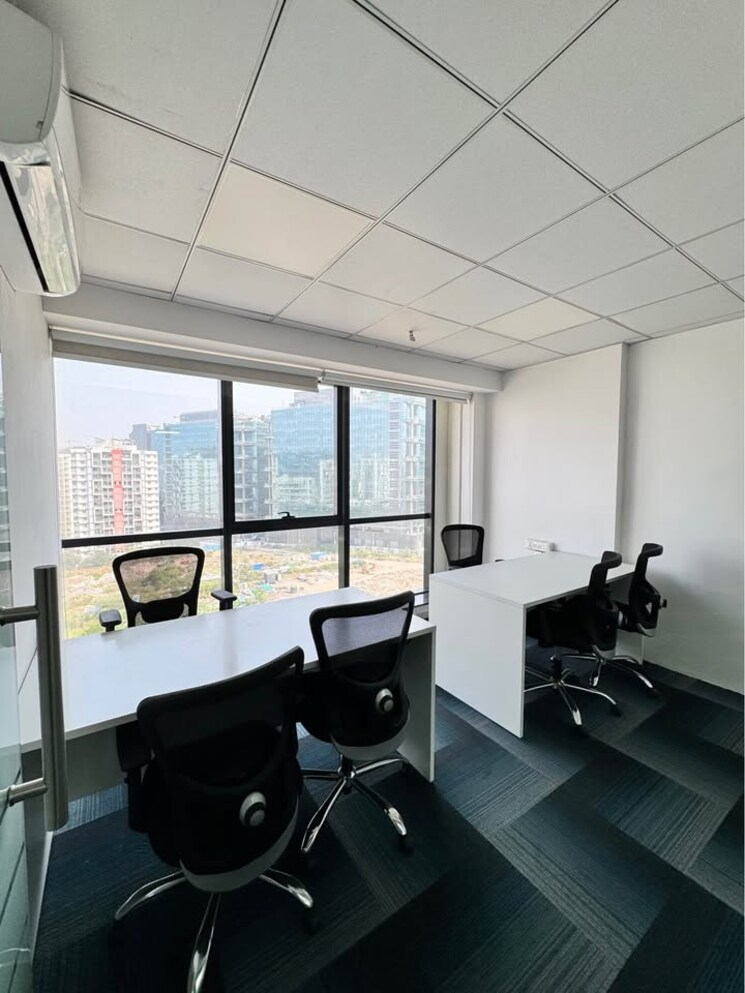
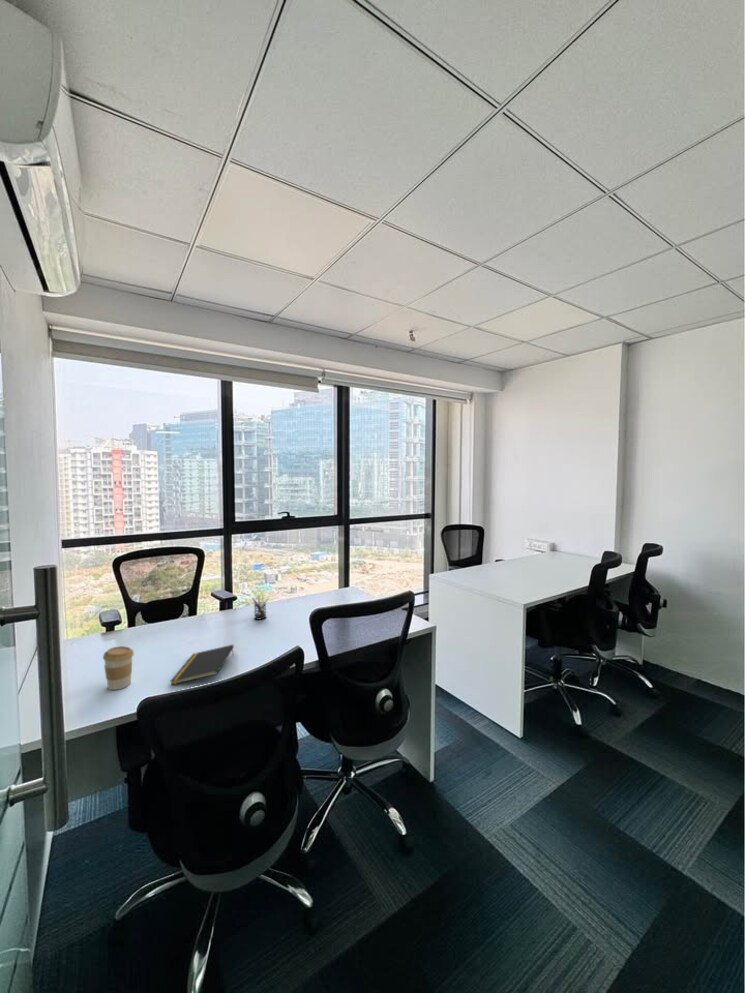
+ coffee cup [102,645,135,691]
+ notepad [169,644,235,686]
+ pen holder [251,593,270,621]
